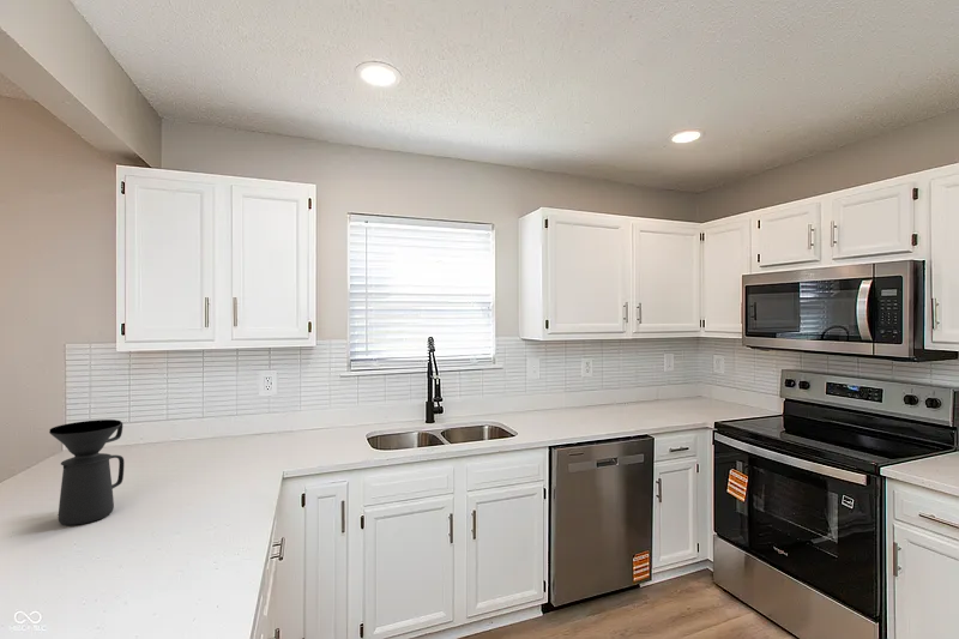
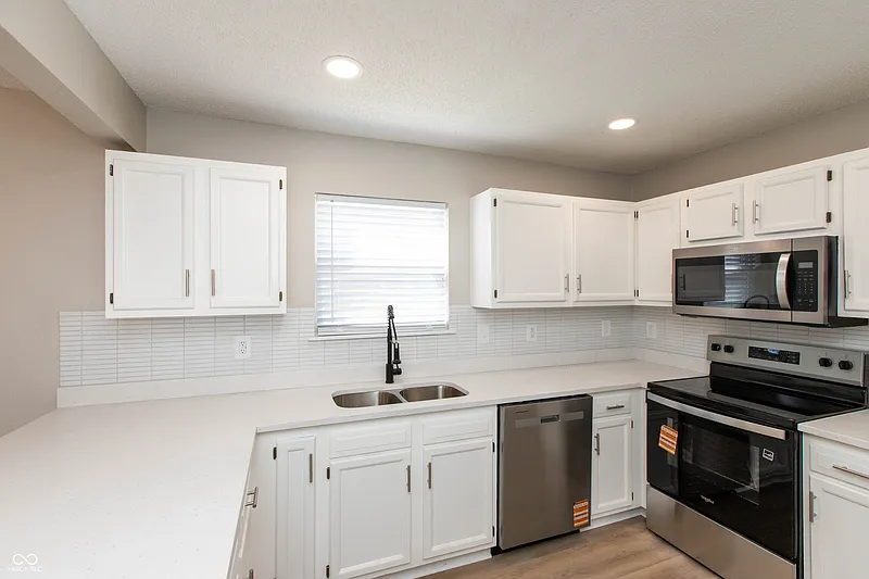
- coffee maker [48,418,125,526]
